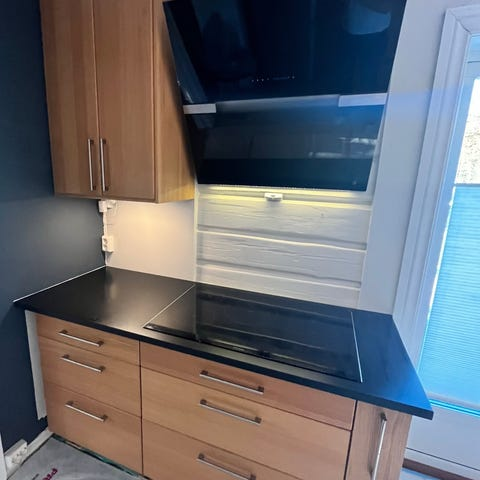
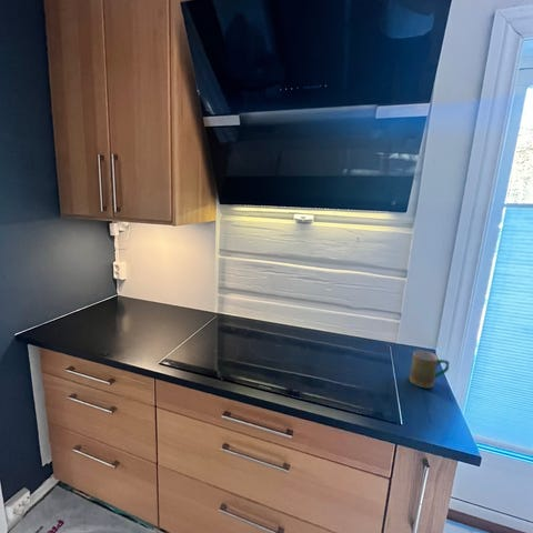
+ mug [409,349,451,389]
